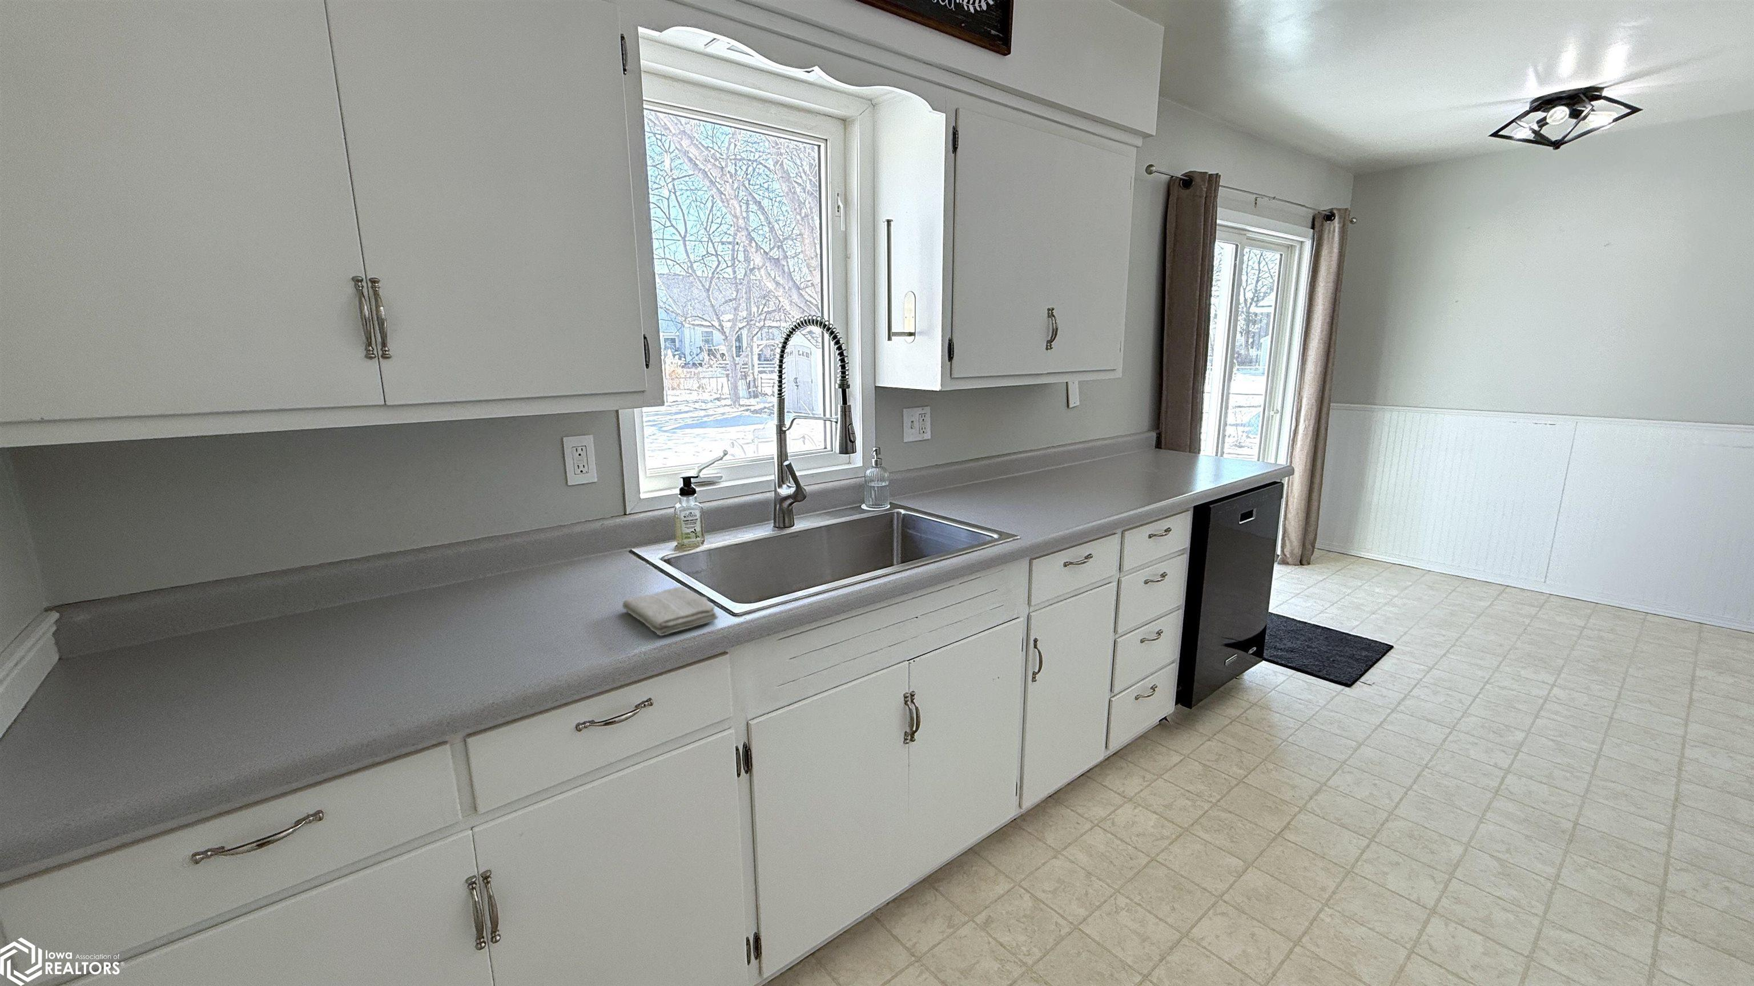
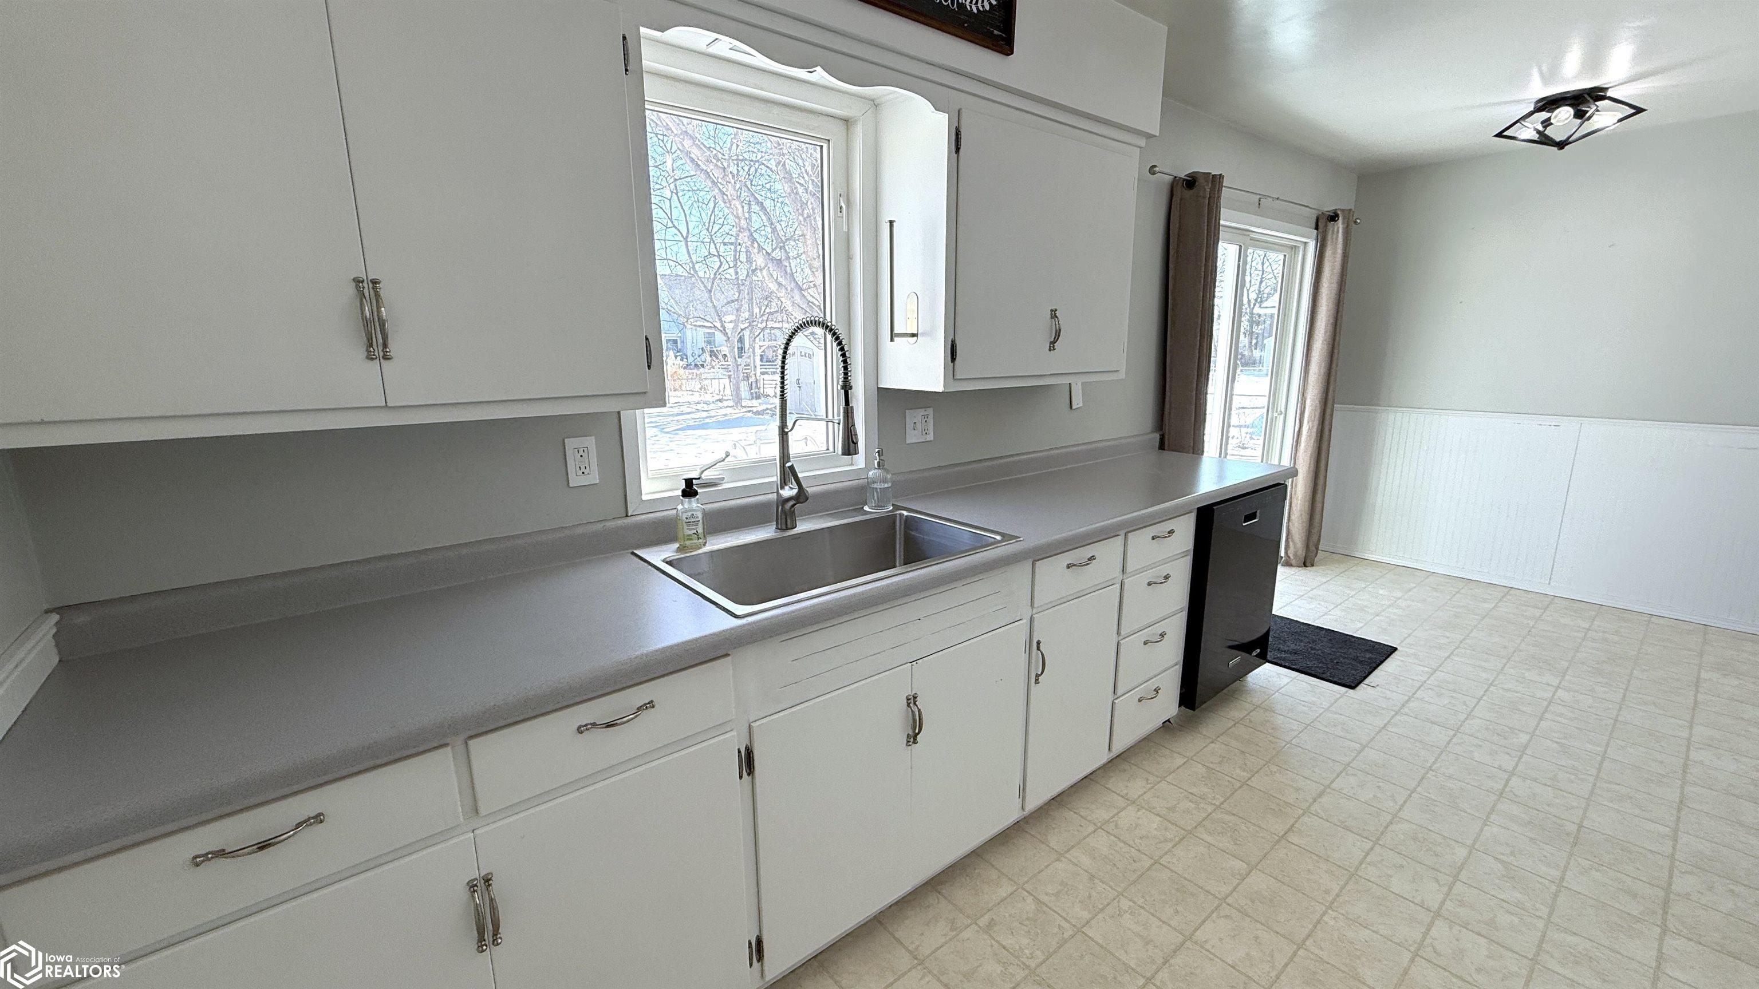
- washcloth [622,586,719,636]
